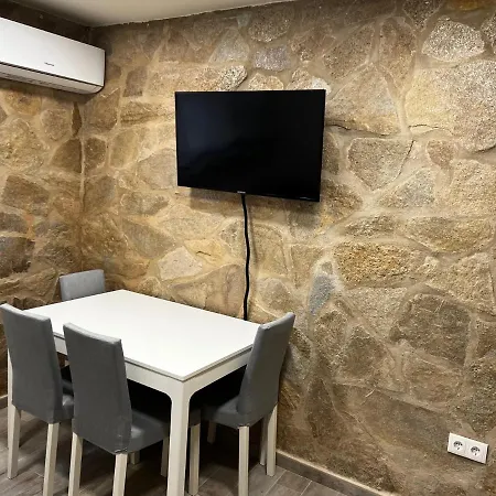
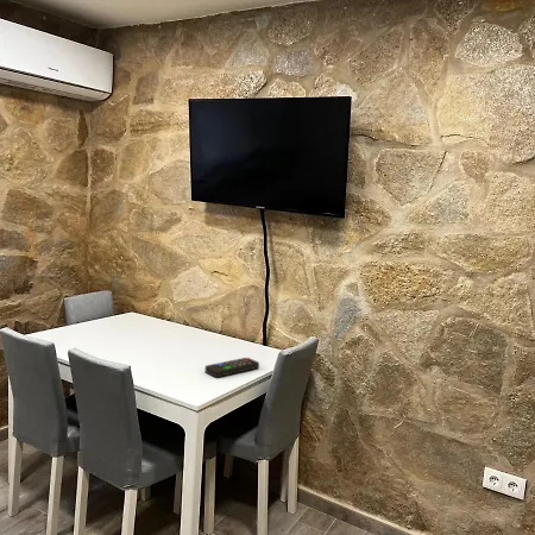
+ remote control [204,357,260,378]
